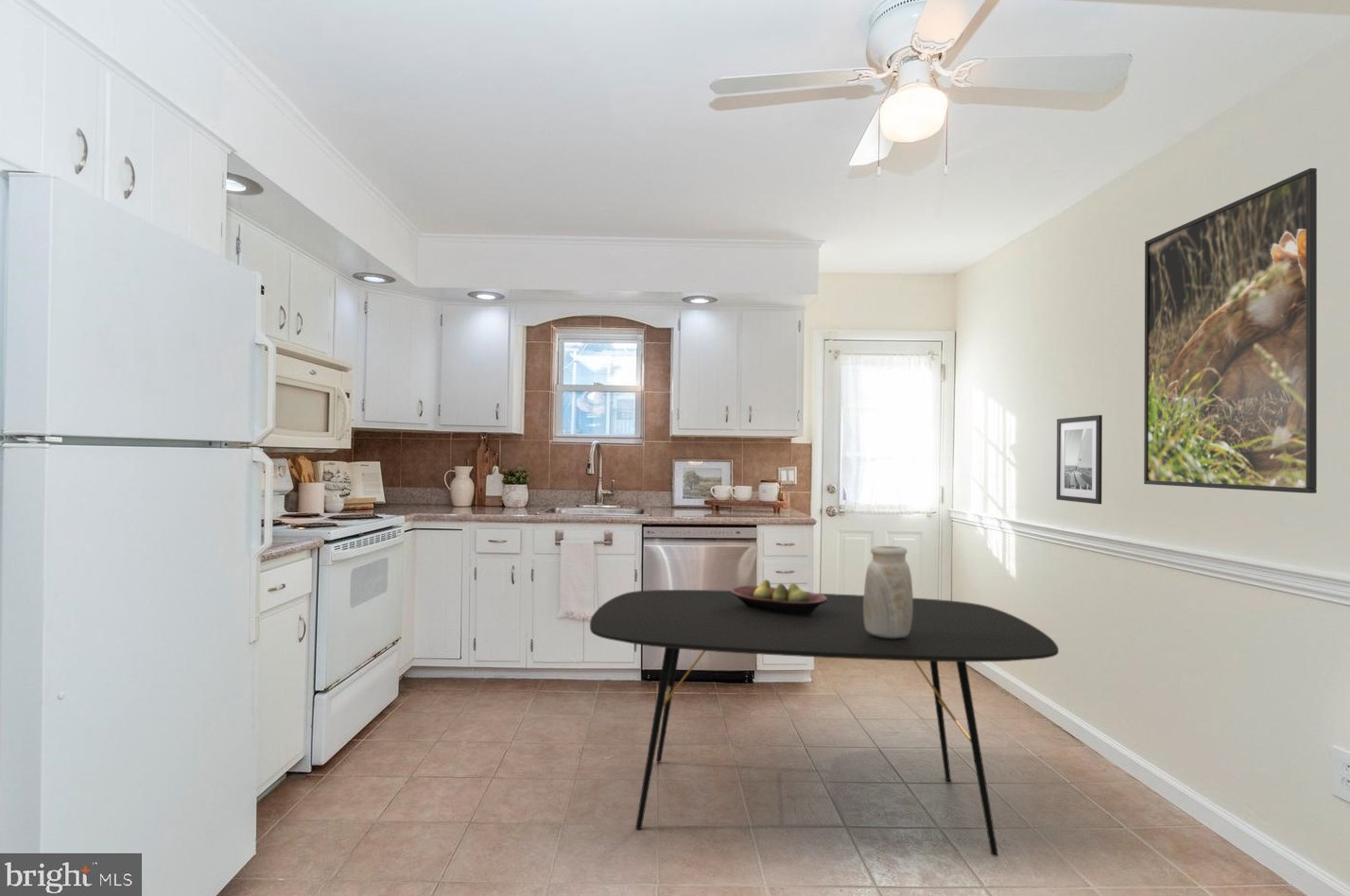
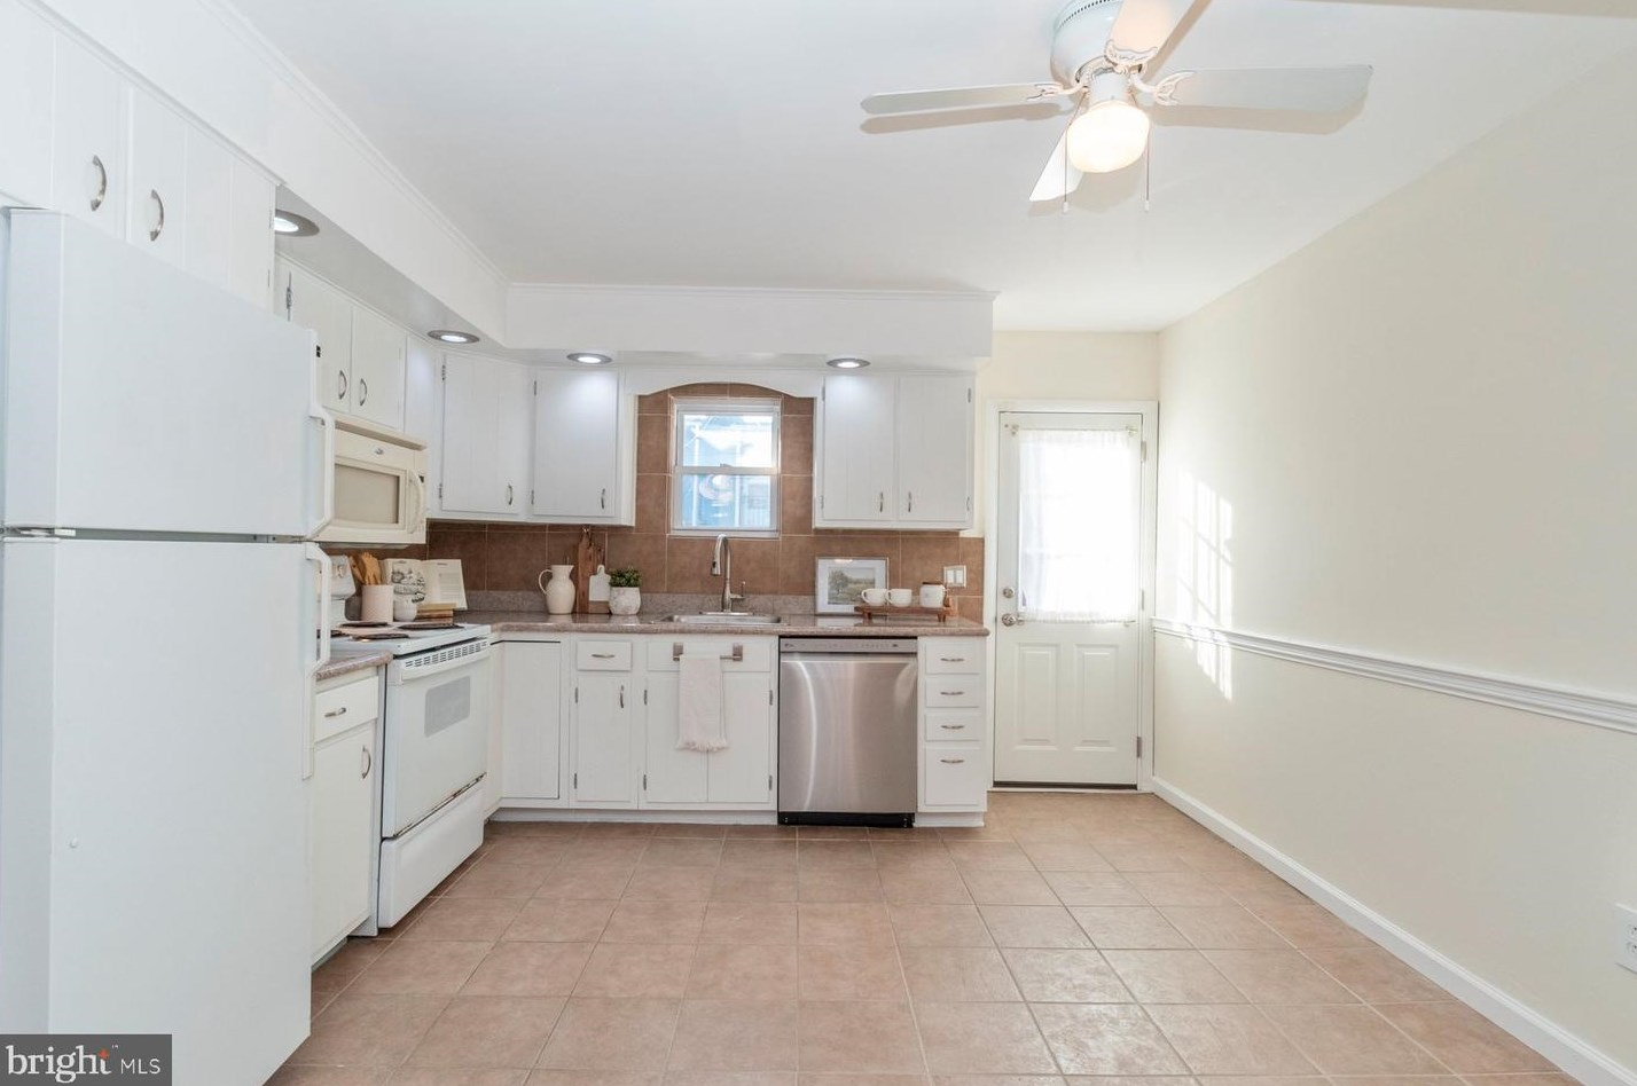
- dining table [589,589,1060,857]
- fruit bowl [730,578,827,614]
- vase [863,545,914,639]
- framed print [1143,167,1318,494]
- wall art [1055,414,1103,505]
